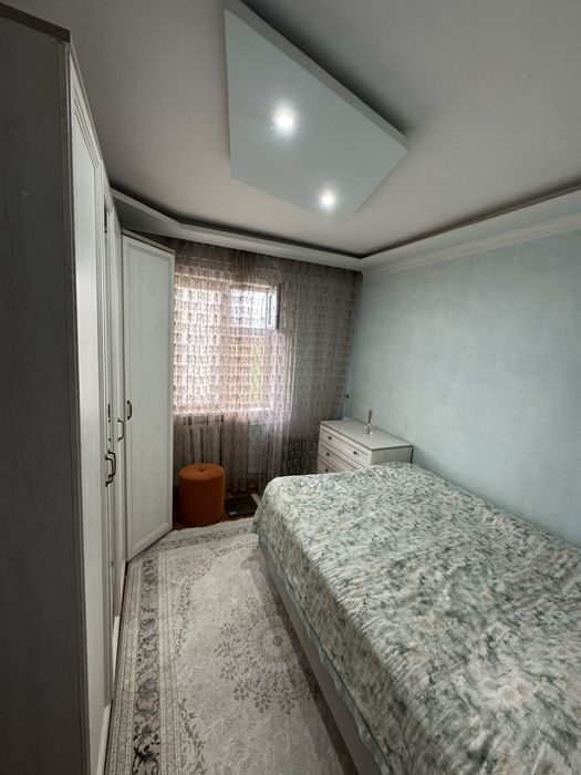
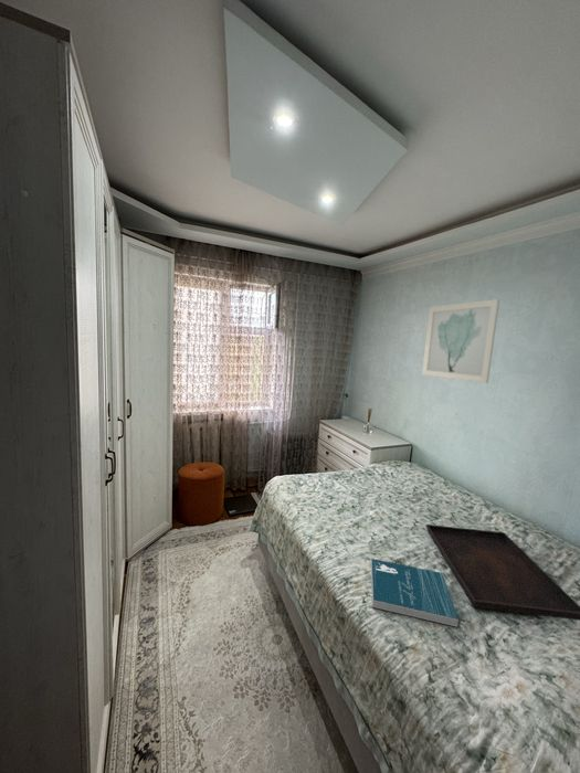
+ wall art [421,298,500,384]
+ book [370,558,460,628]
+ serving tray [425,523,580,622]
